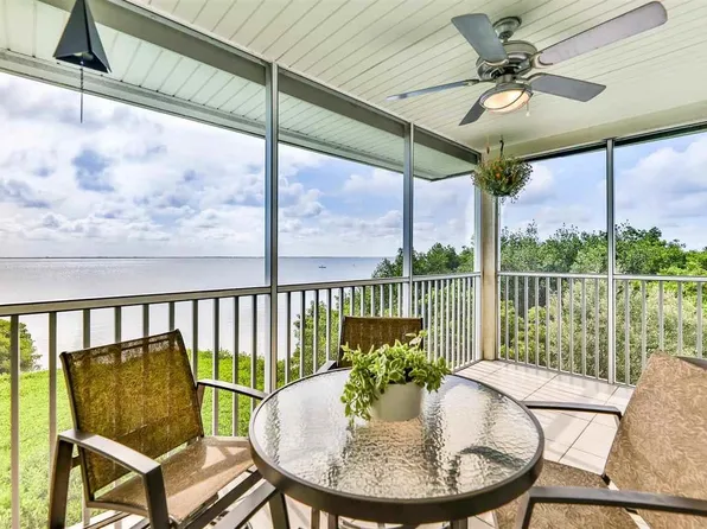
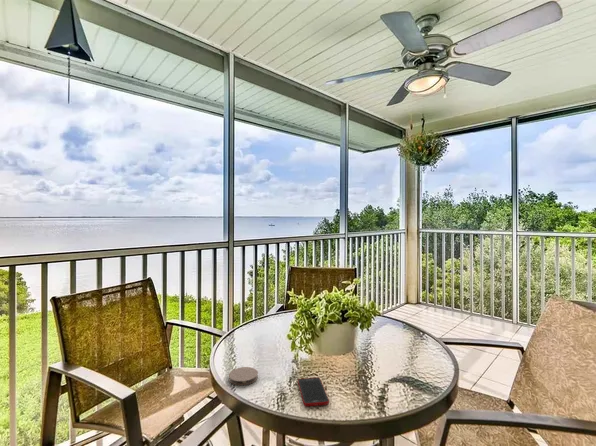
+ coaster [228,366,259,386]
+ cell phone [297,377,330,407]
